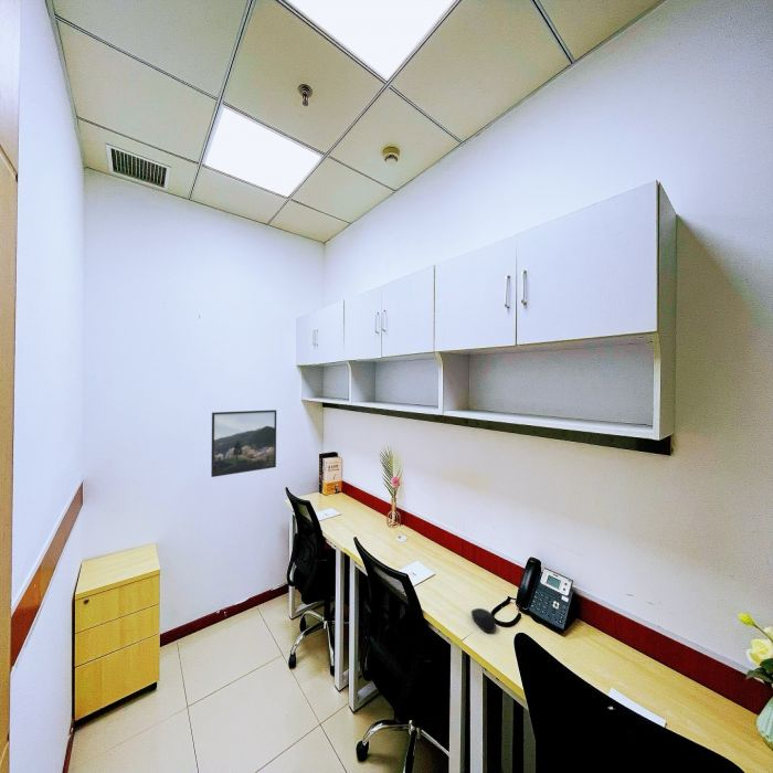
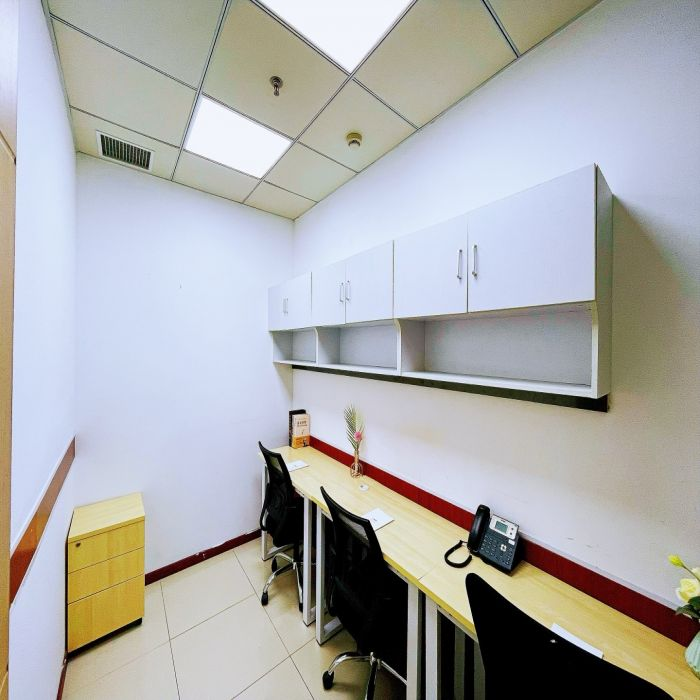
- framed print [210,409,277,478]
- computer mouse [470,607,497,634]
